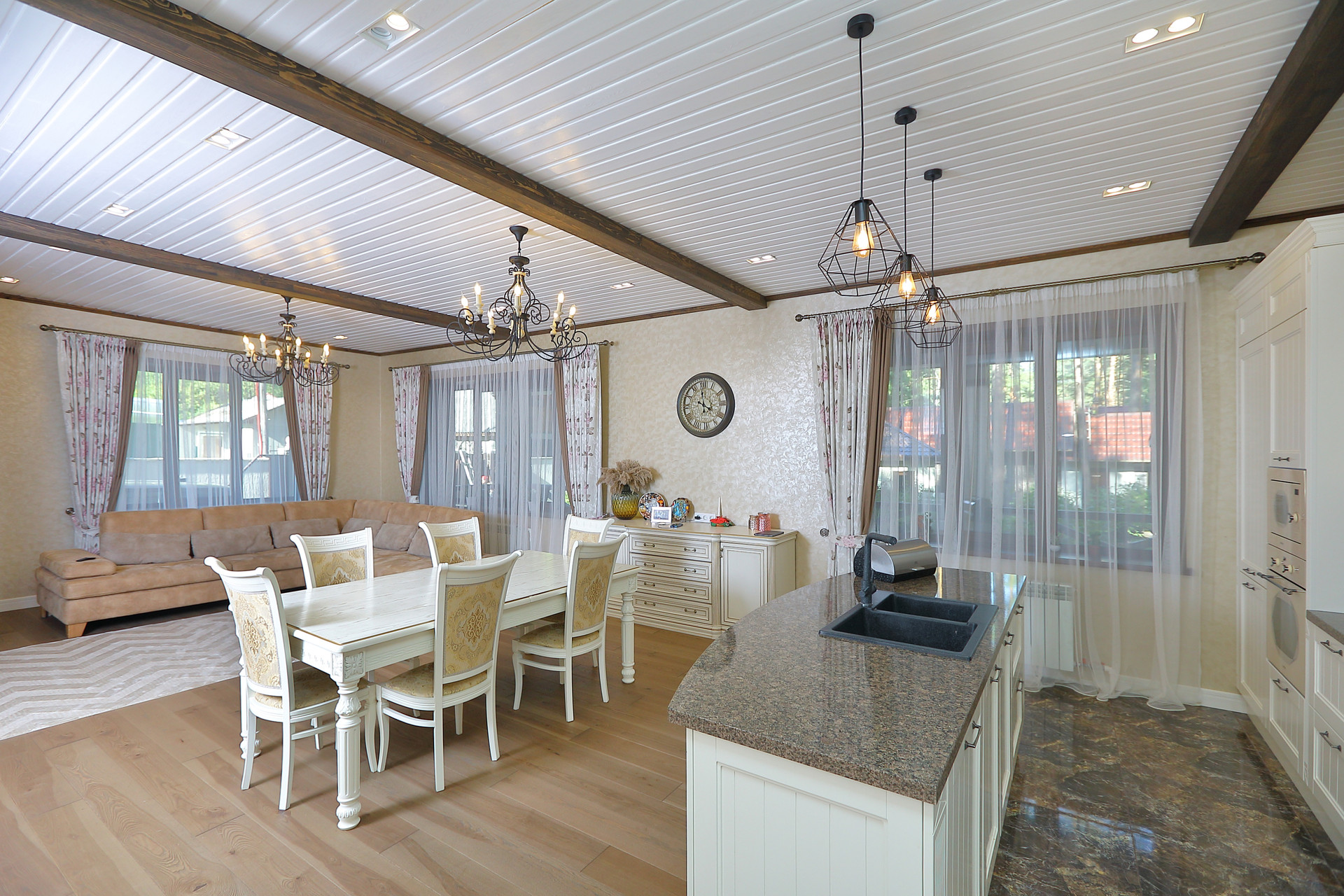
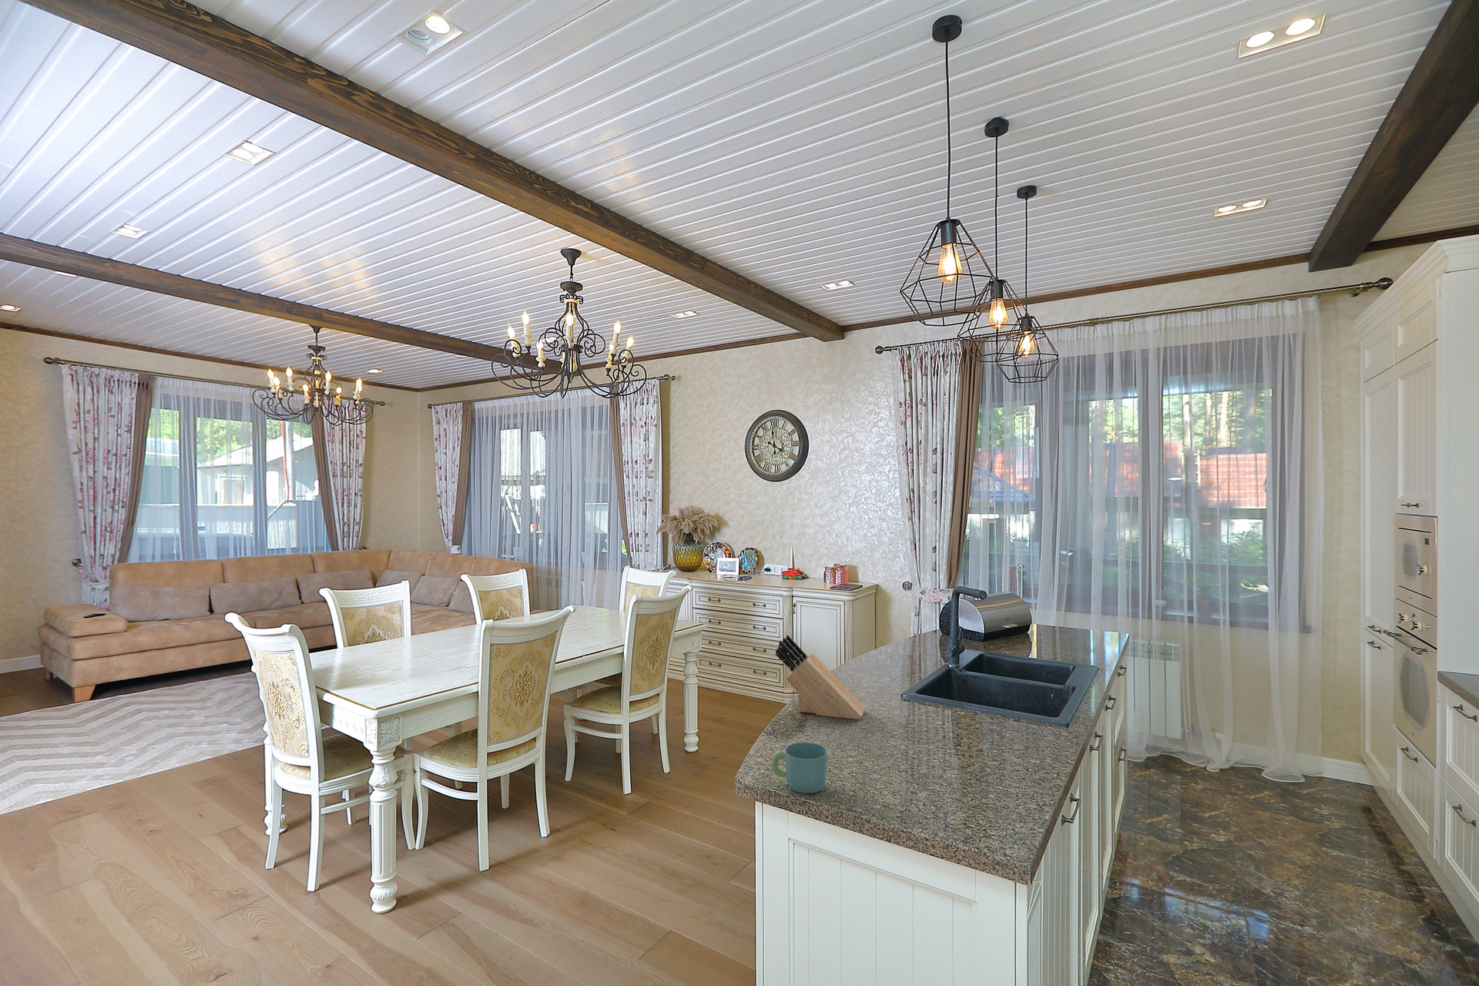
+ knife block [775,635,866,720]
+ mug [771,742,829,795]
